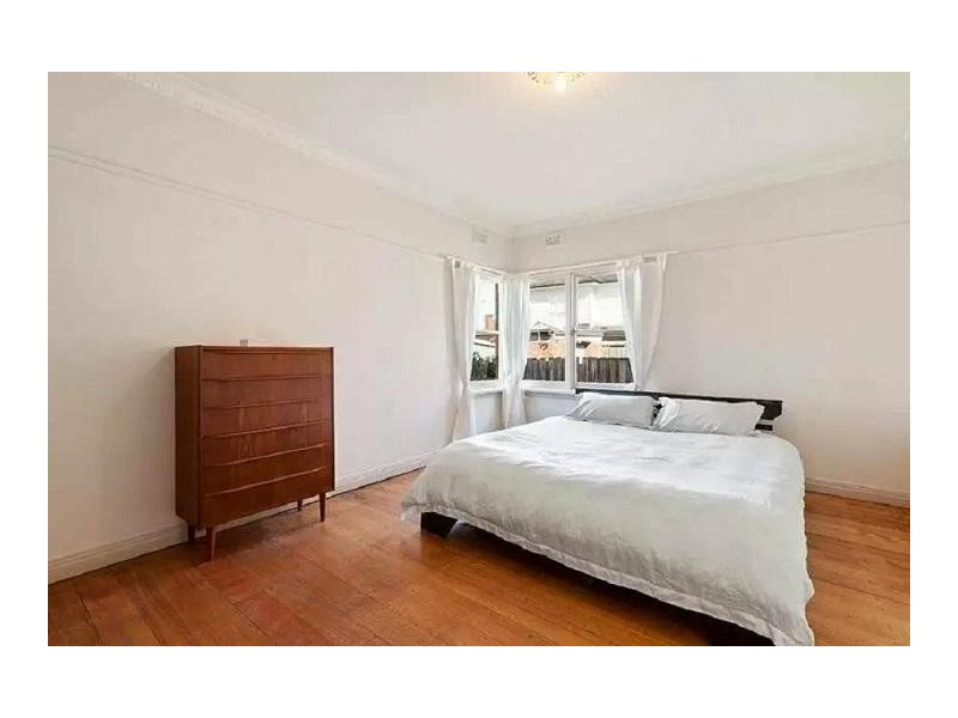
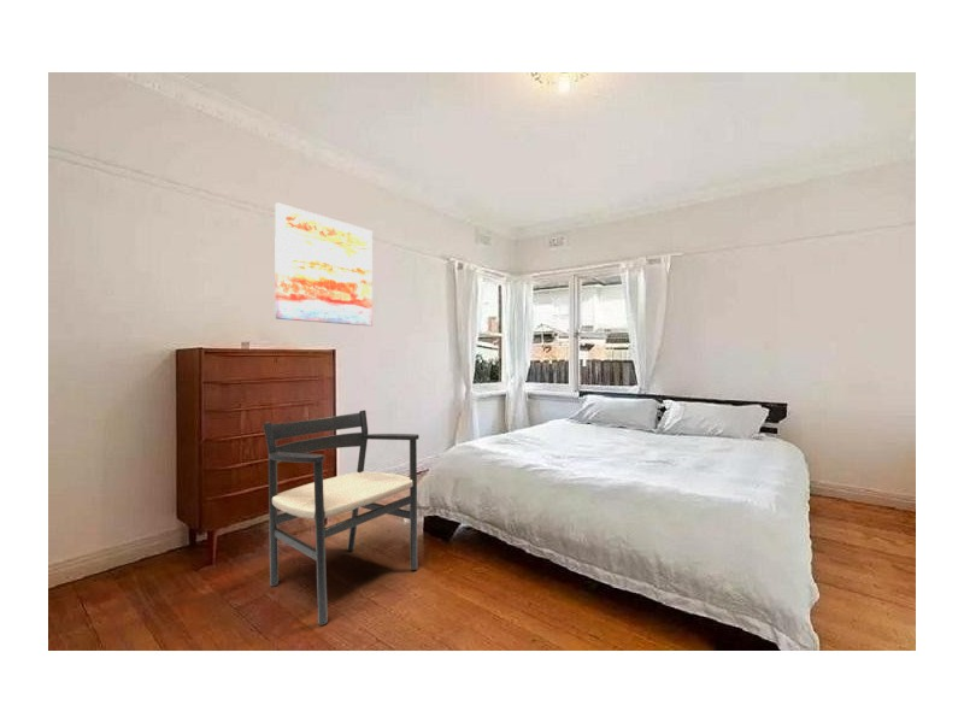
+ chair [261,410,421,627]
+ wall art [274,201,374,327]
